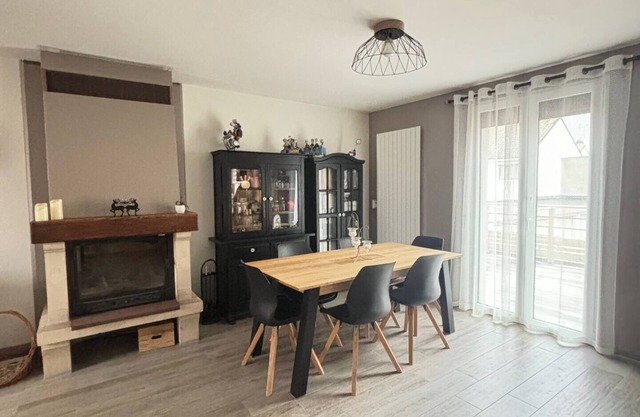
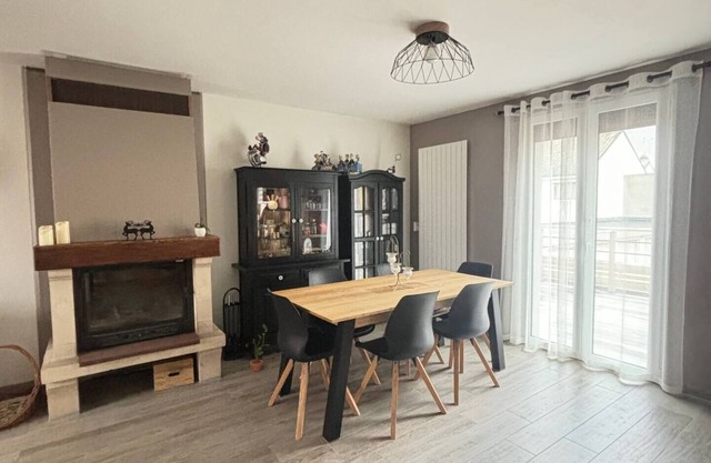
+ potted plant [244,323,270,372]
